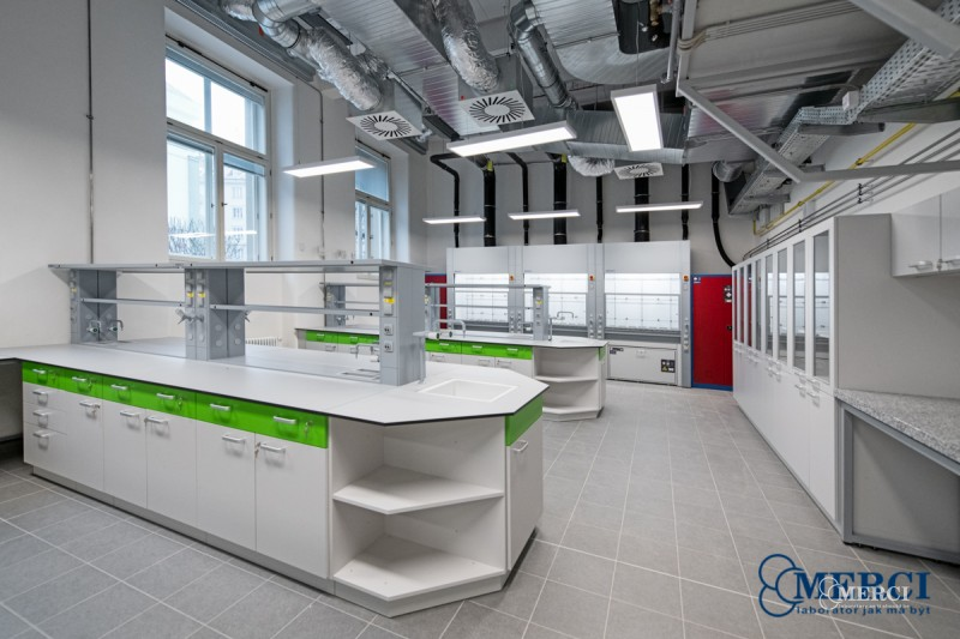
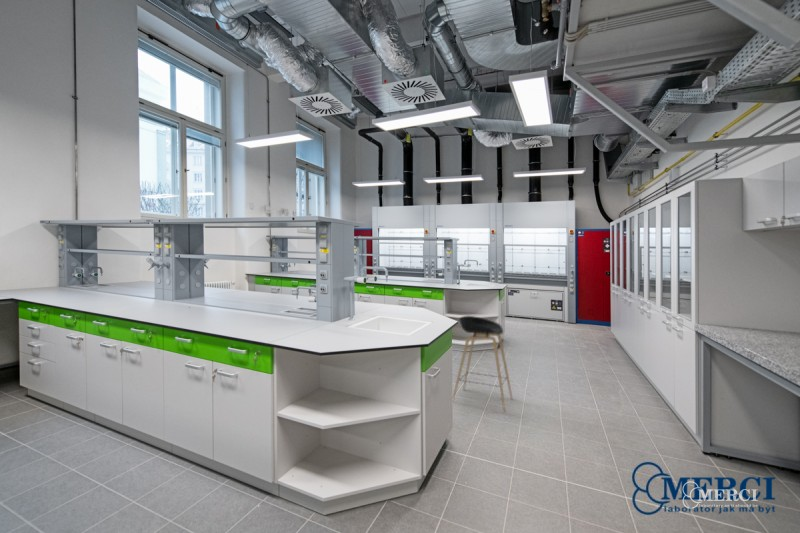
+ stool [452,315,514,413]
